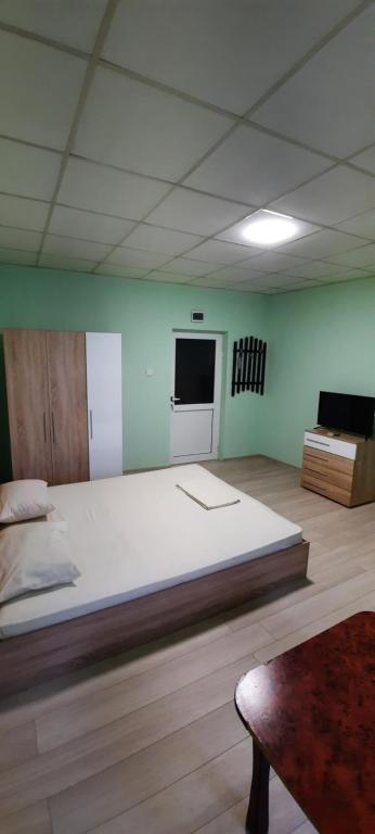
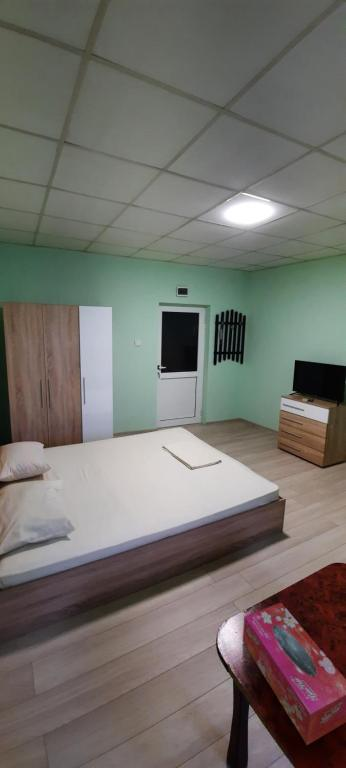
+ tissue box [242,602,346,746]
